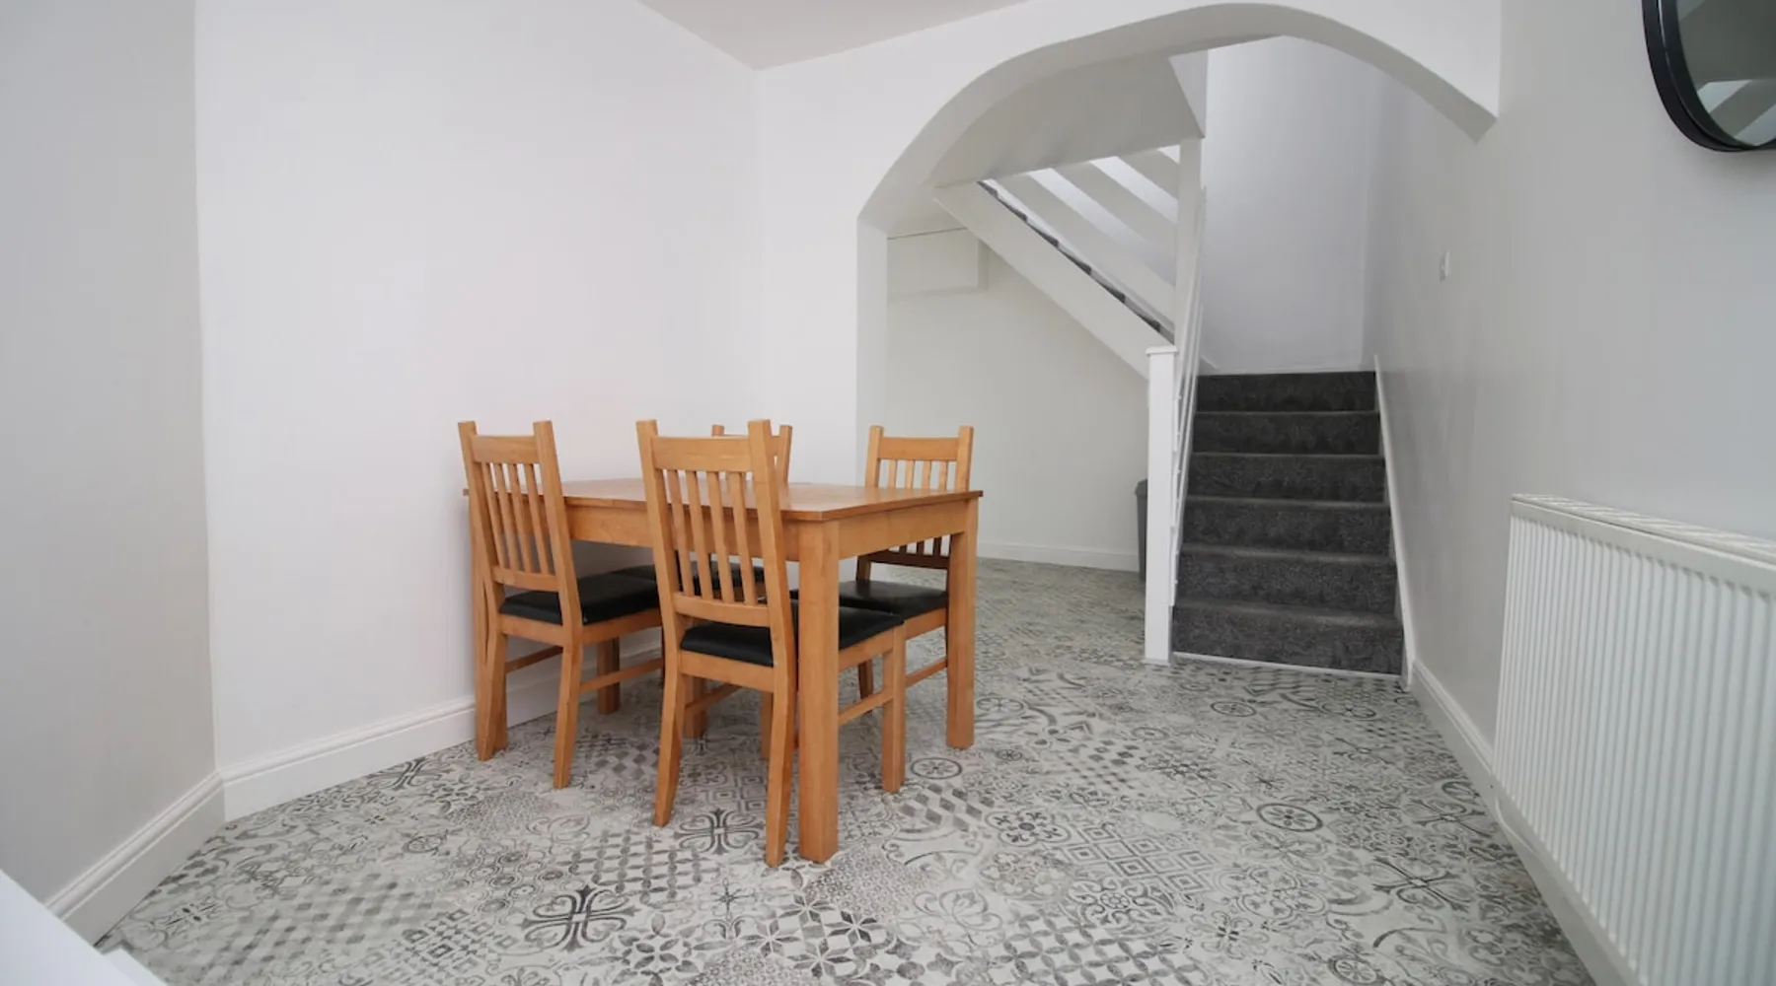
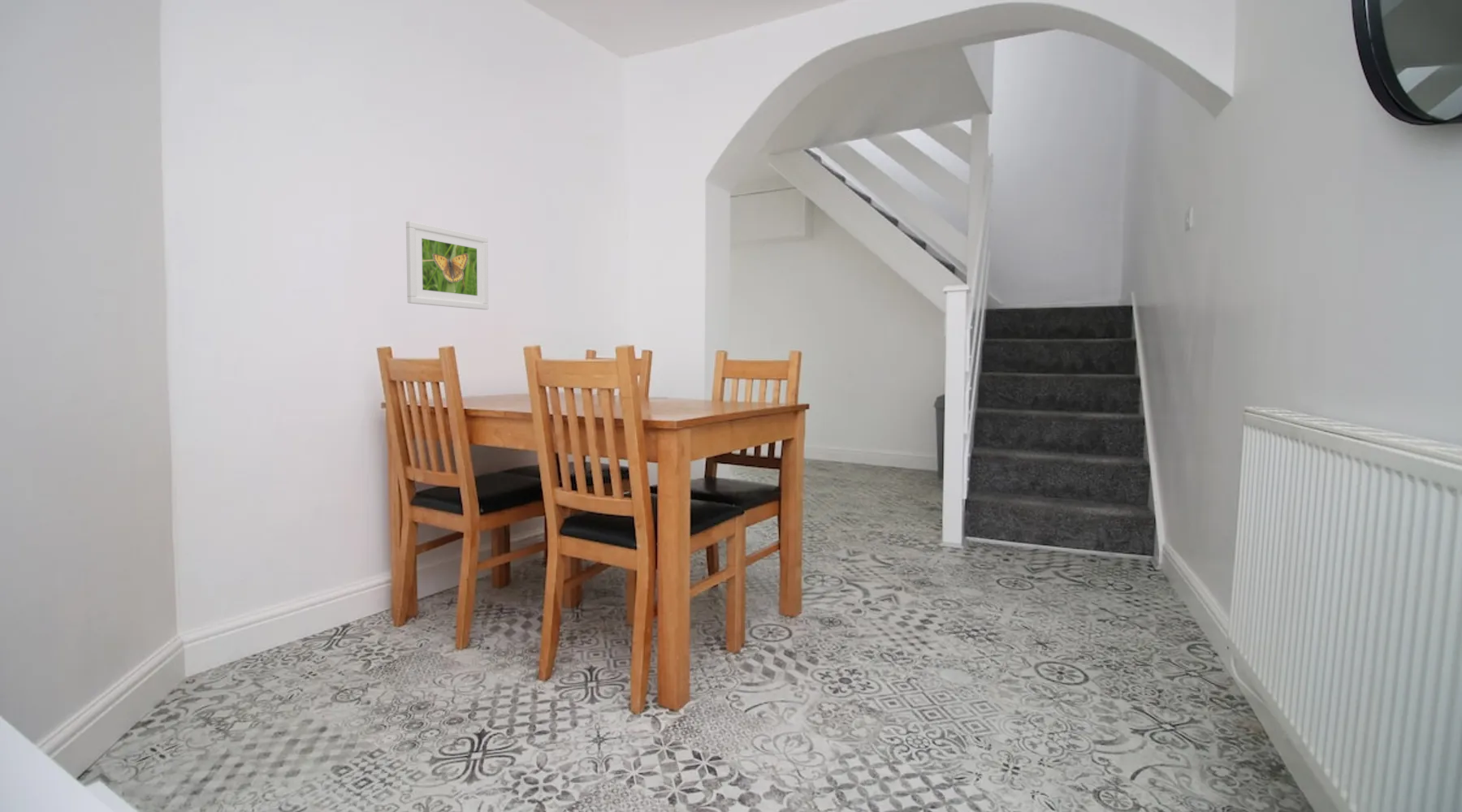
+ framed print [405,220,489,310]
